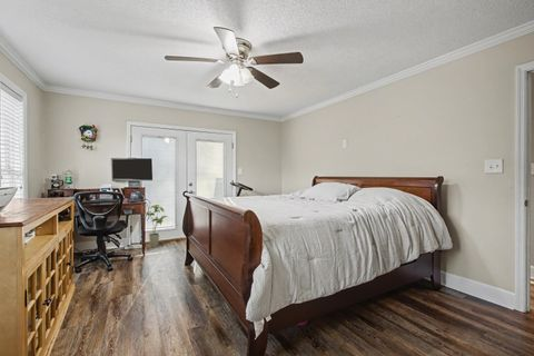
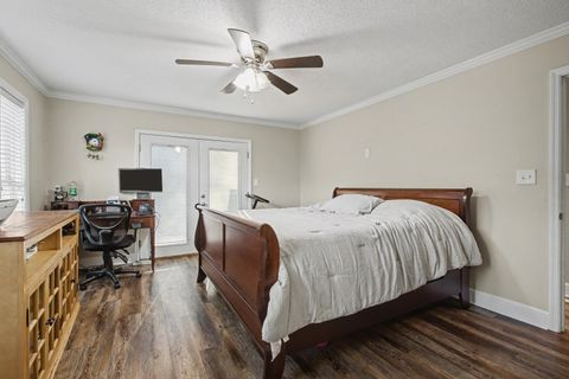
- house plant [145,204,168,248]
